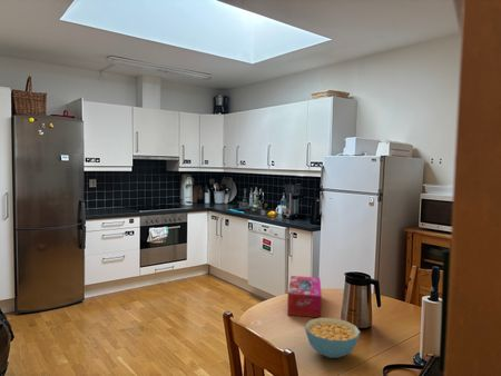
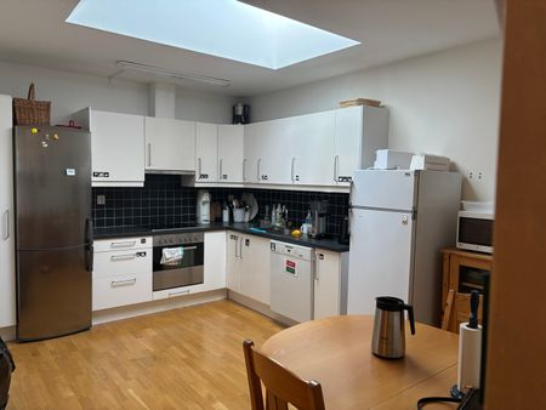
- cereal bowl [304,317,362,359]
- tissue box [286,275,323,318]
